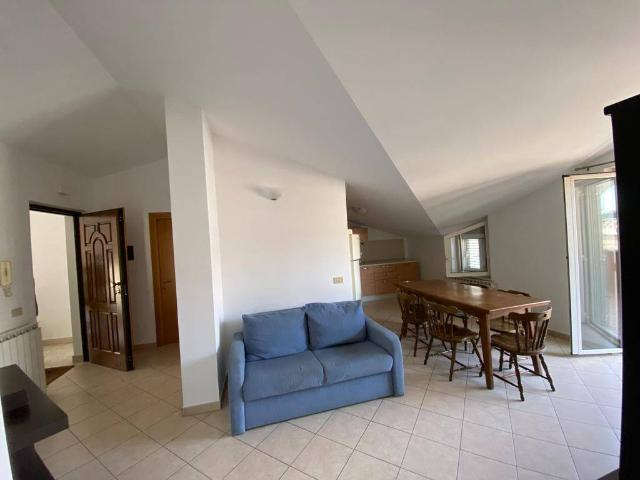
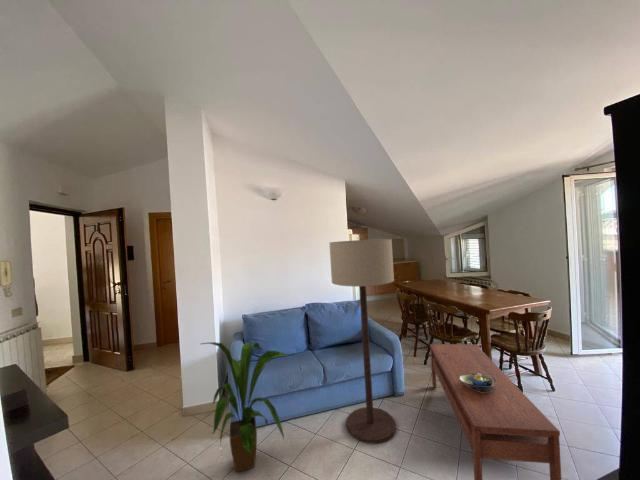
+ floor lamp [328,238,397,445]
+ coffee table [429,343,562,480]
+ house plant [200,341,291,473]
+ decorative bowl [459,373,496,392]
